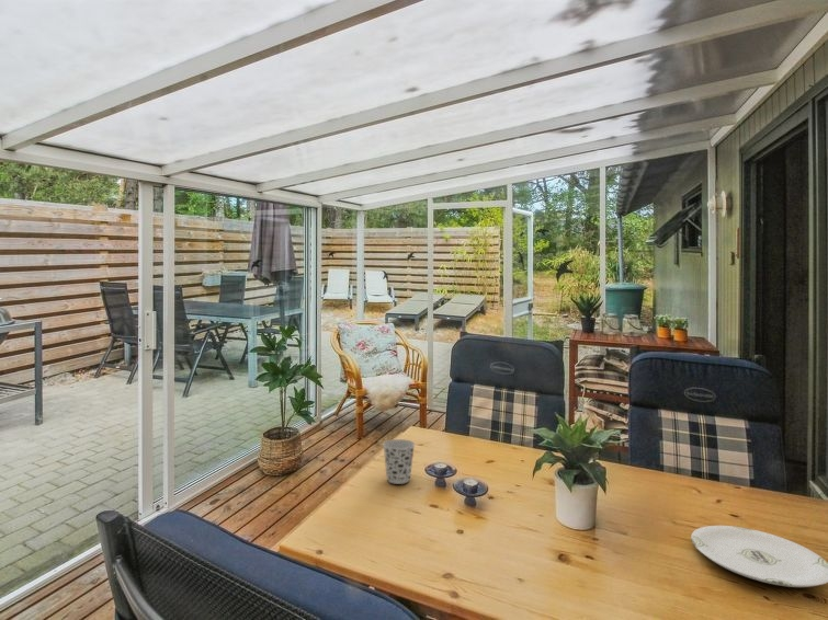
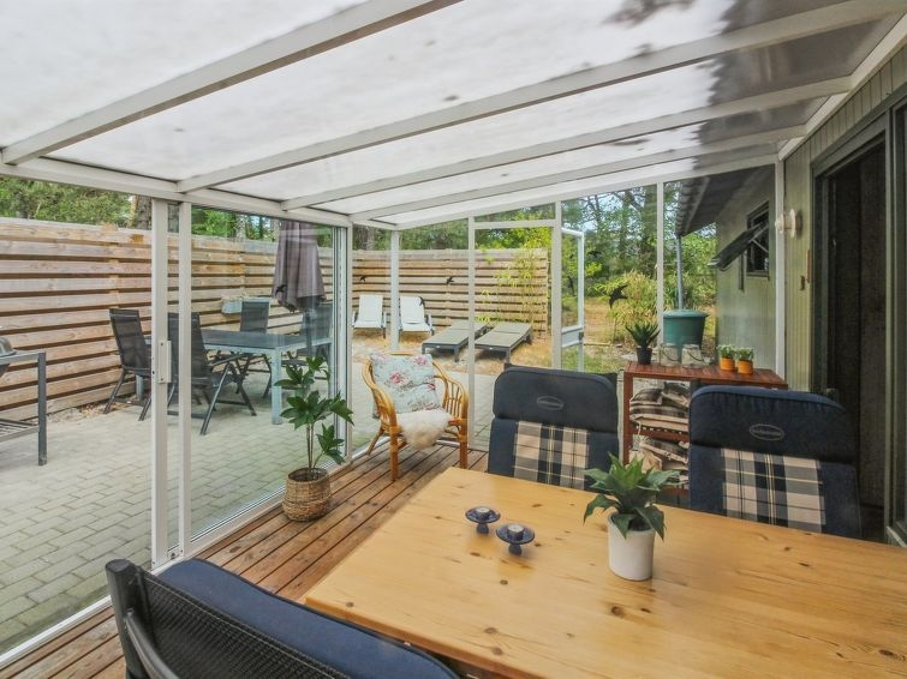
- cup [382,438,416,485]
- plate [690,525,828,588]
